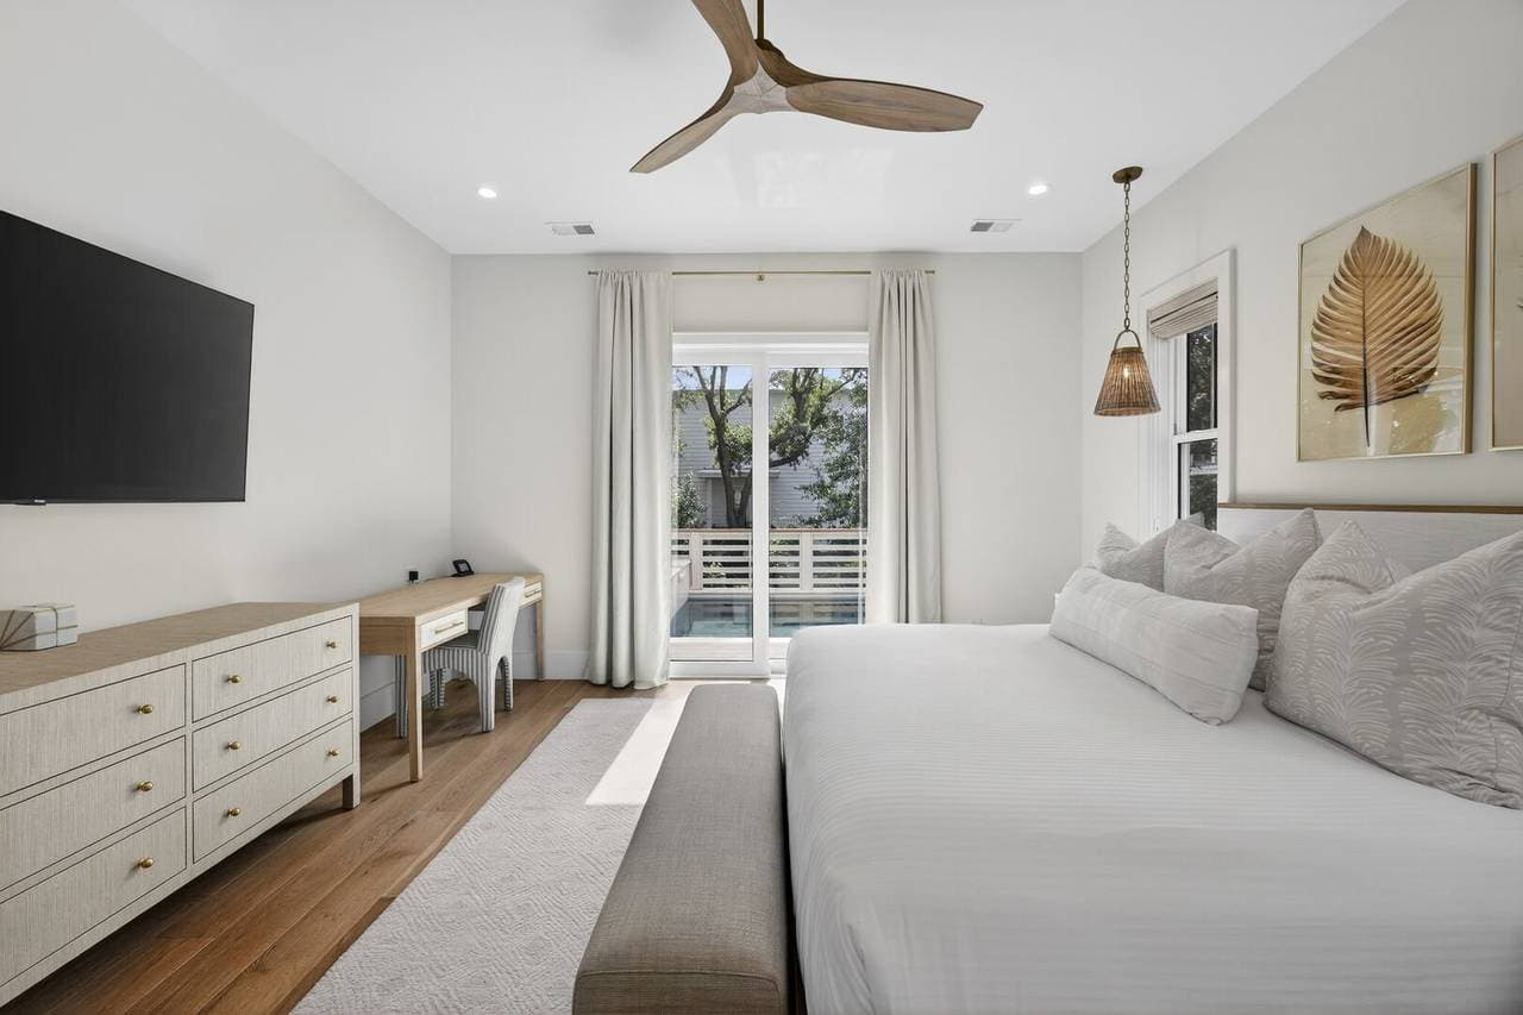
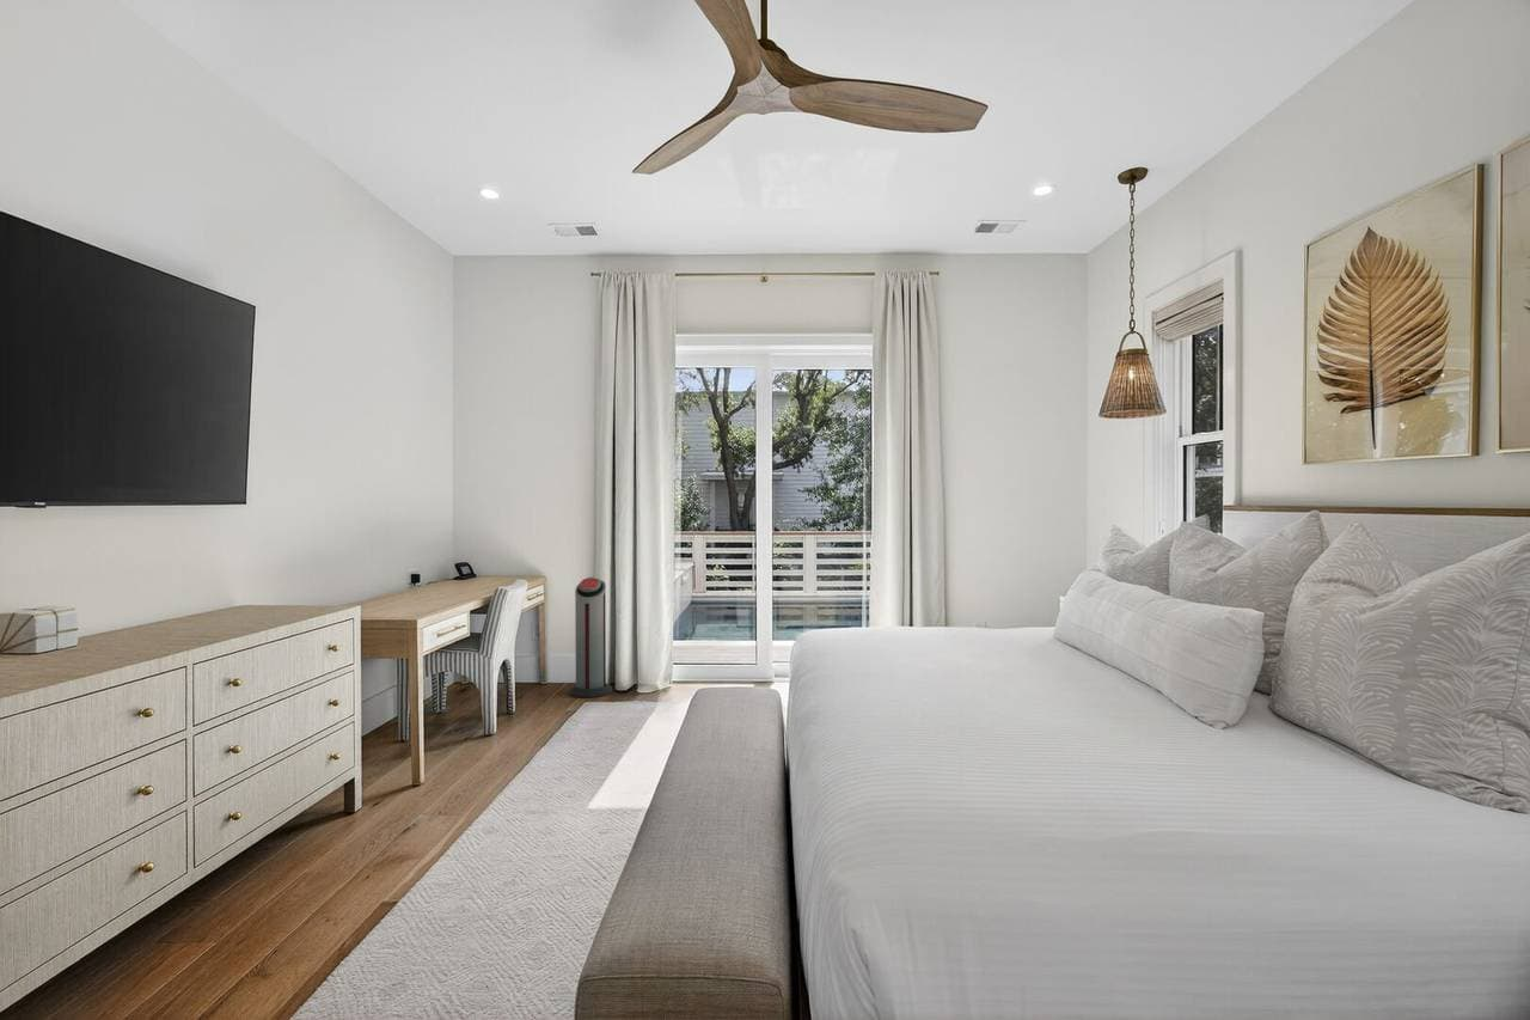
+ air purifier [569,576,613,698]
